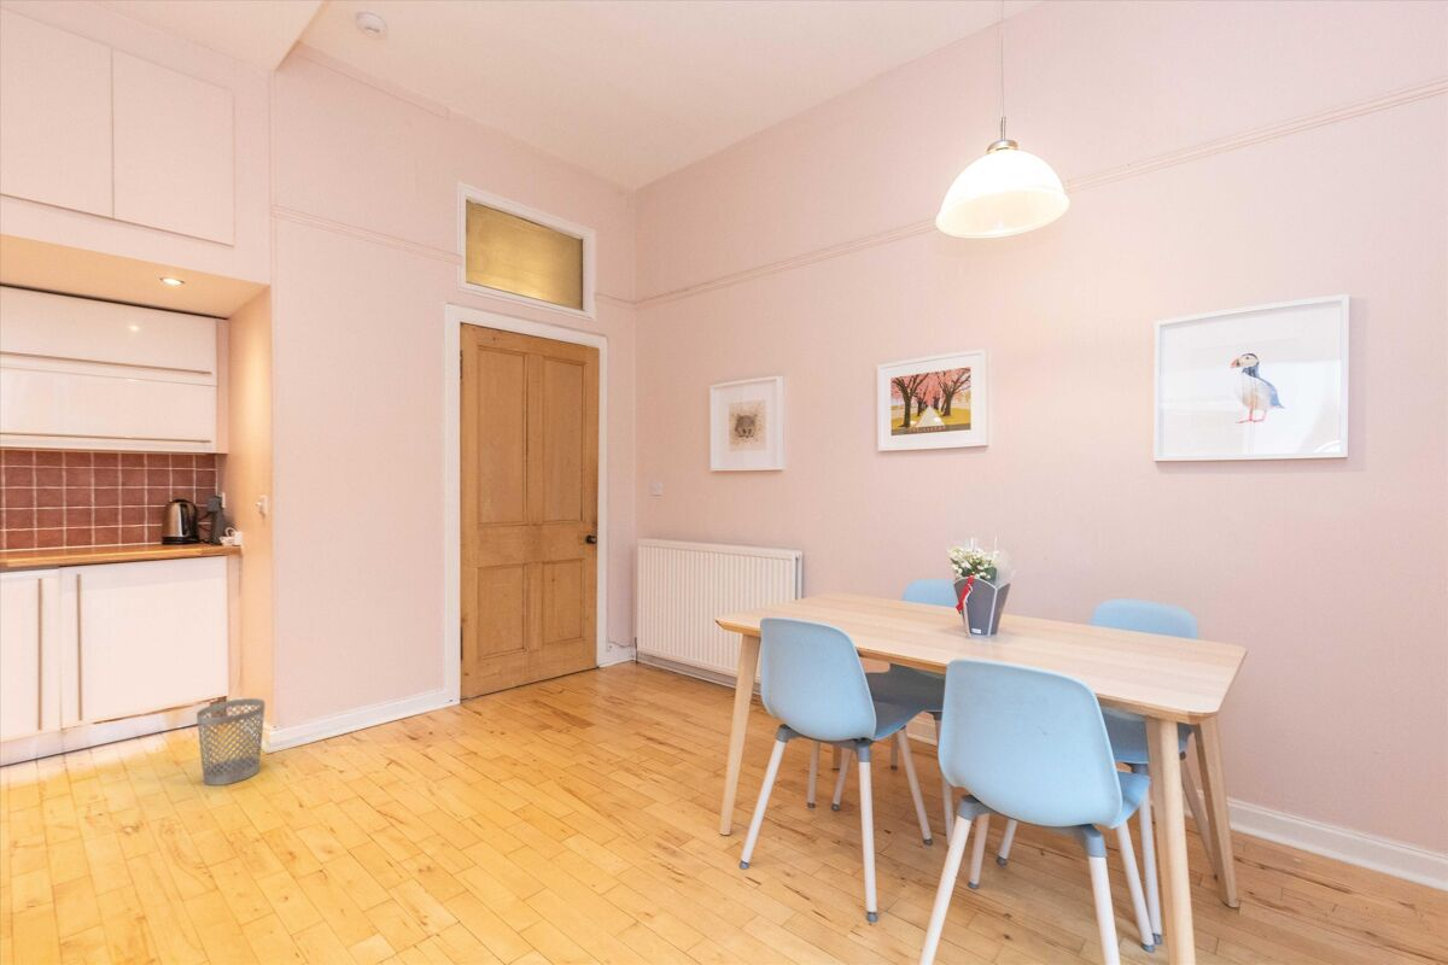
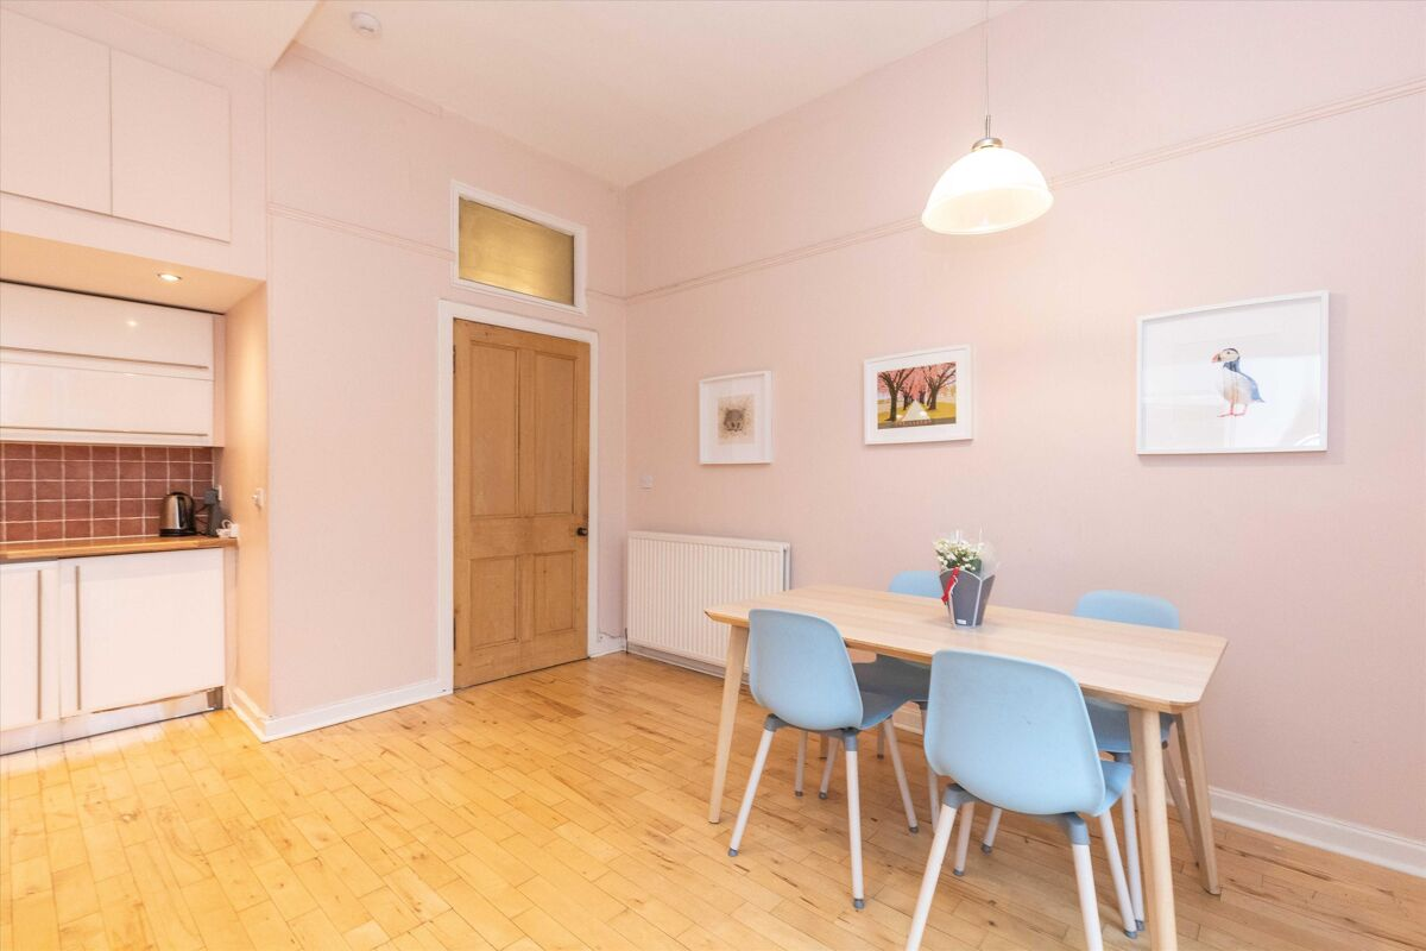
- wastebasket [195,697,267,786]
